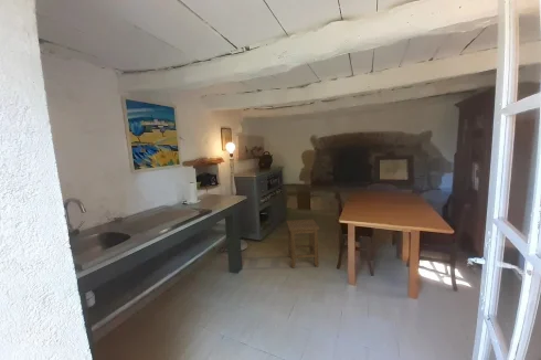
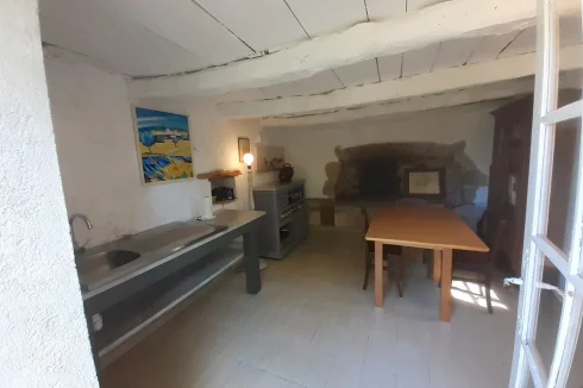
- stool [285,219,320,269]
